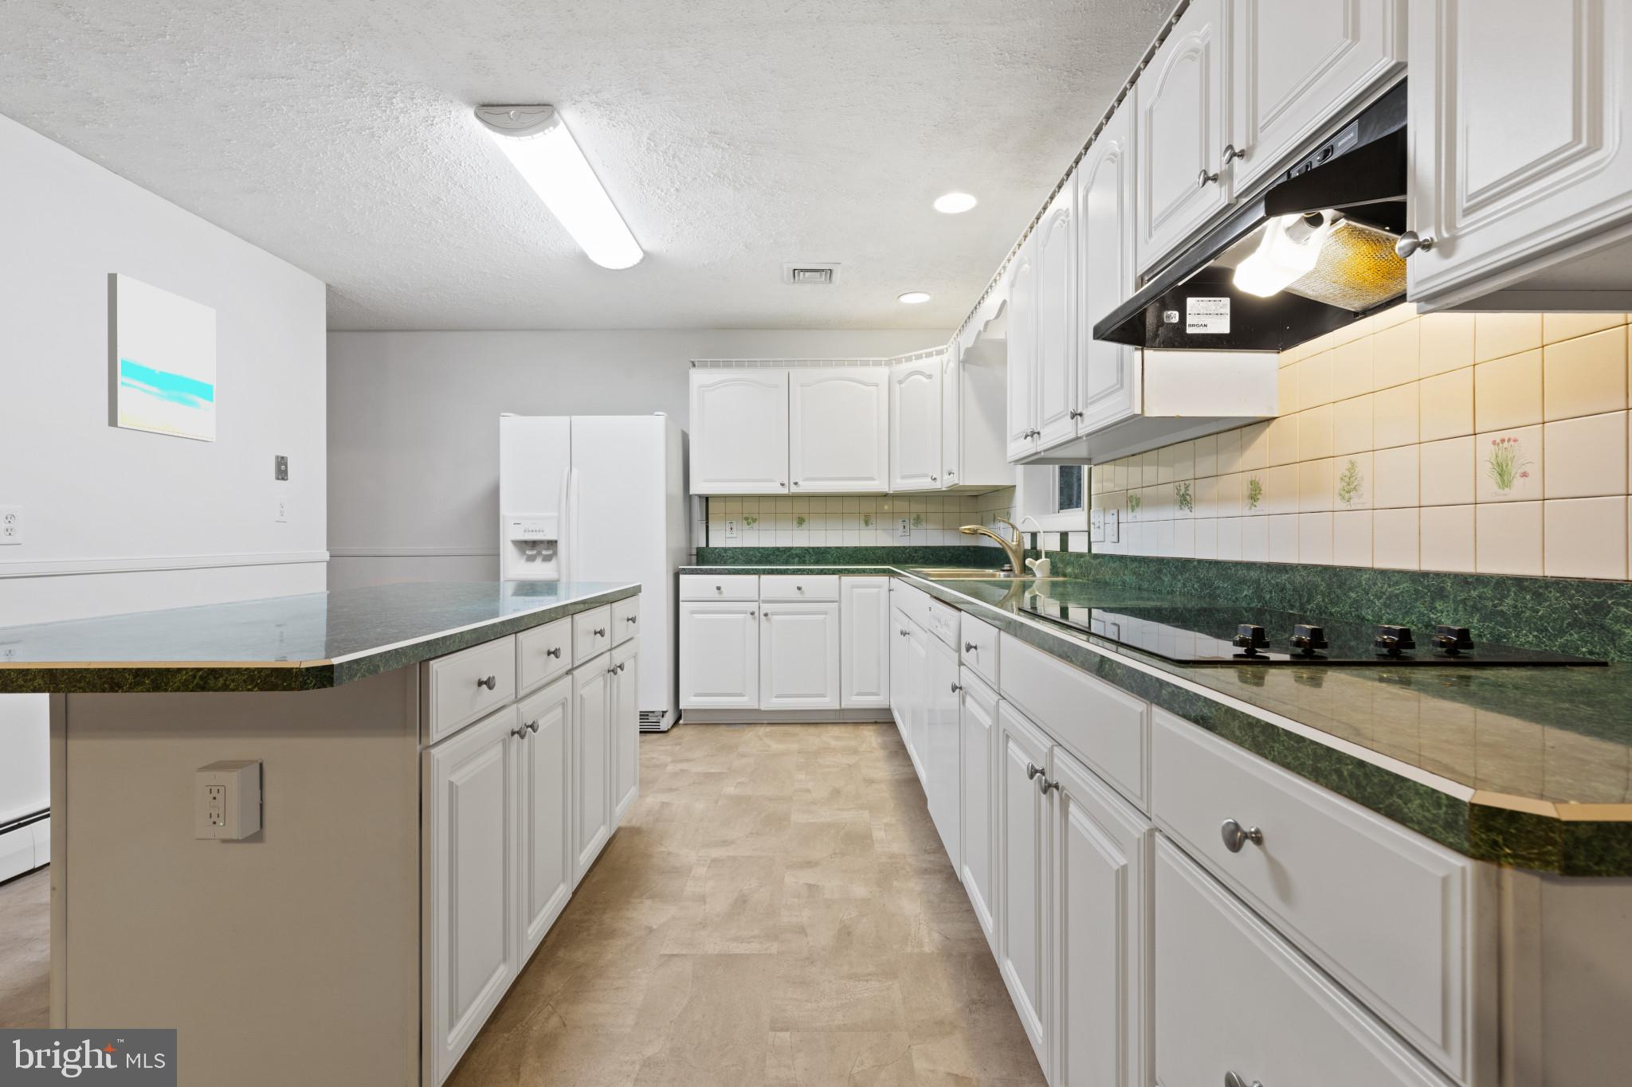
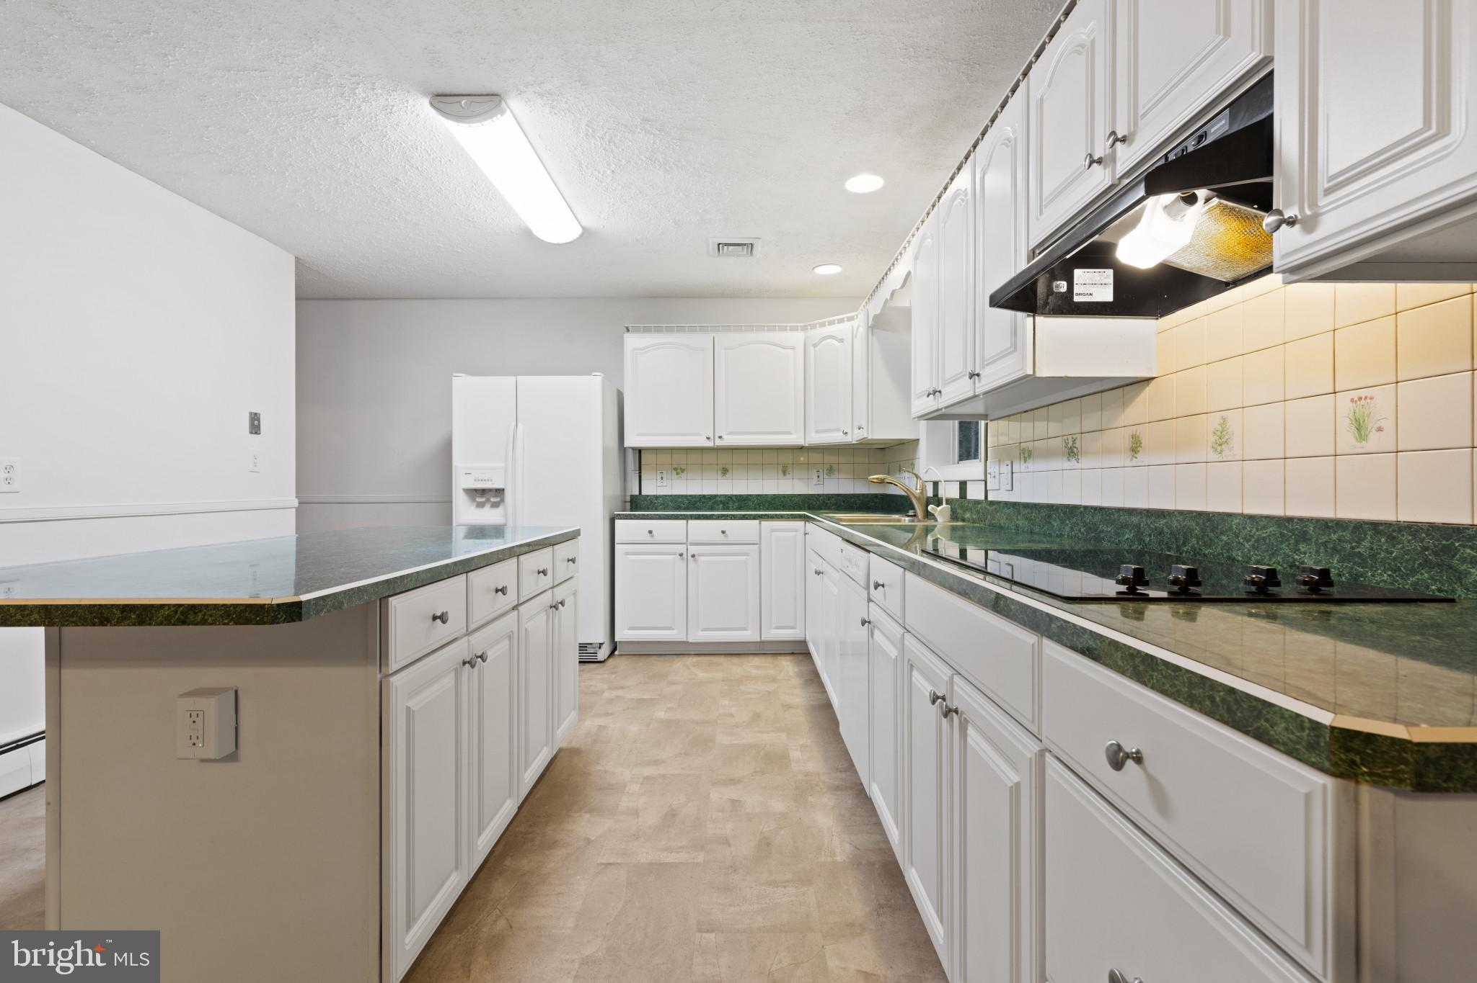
- wall art [107,272,217,443]
